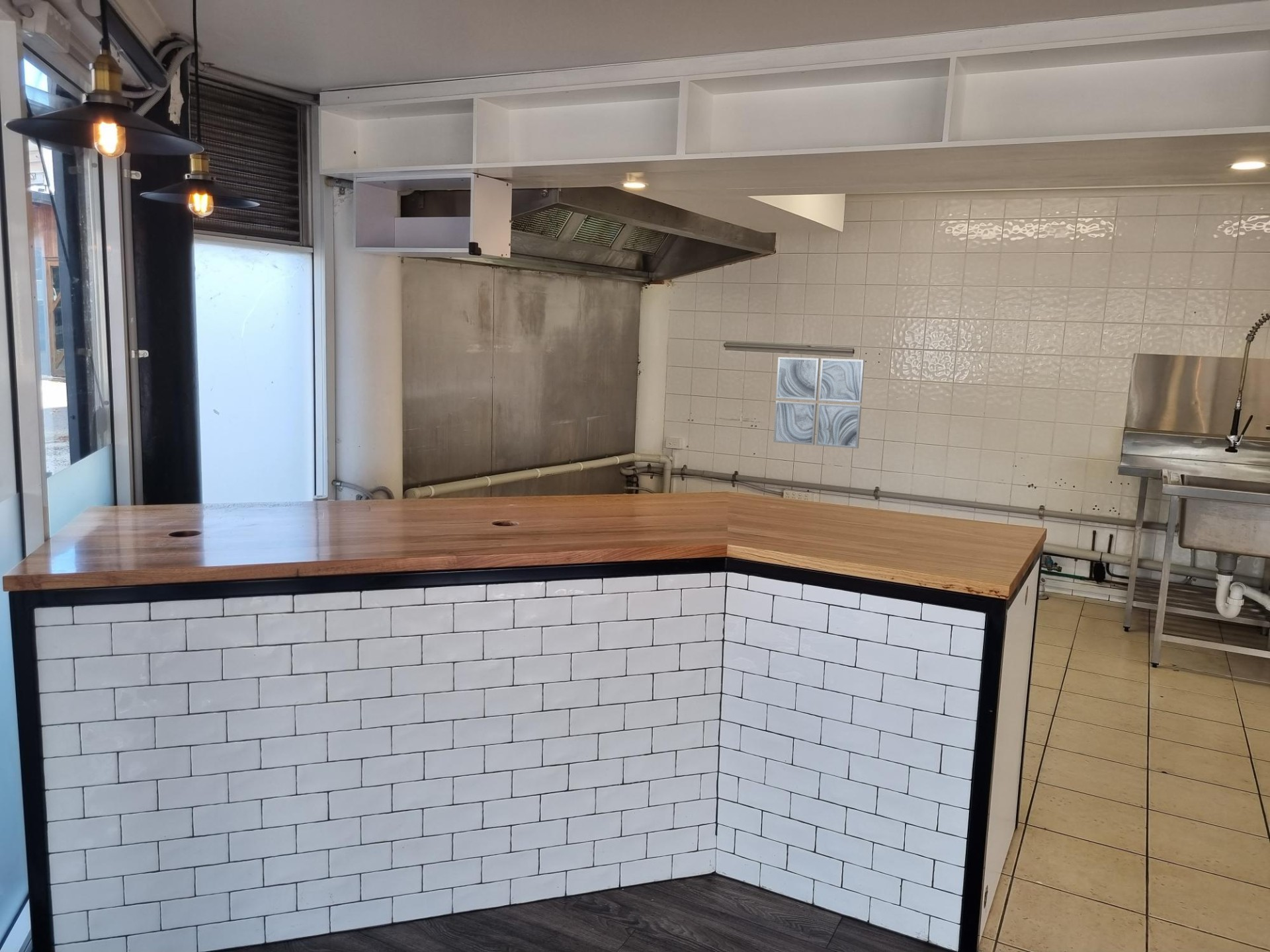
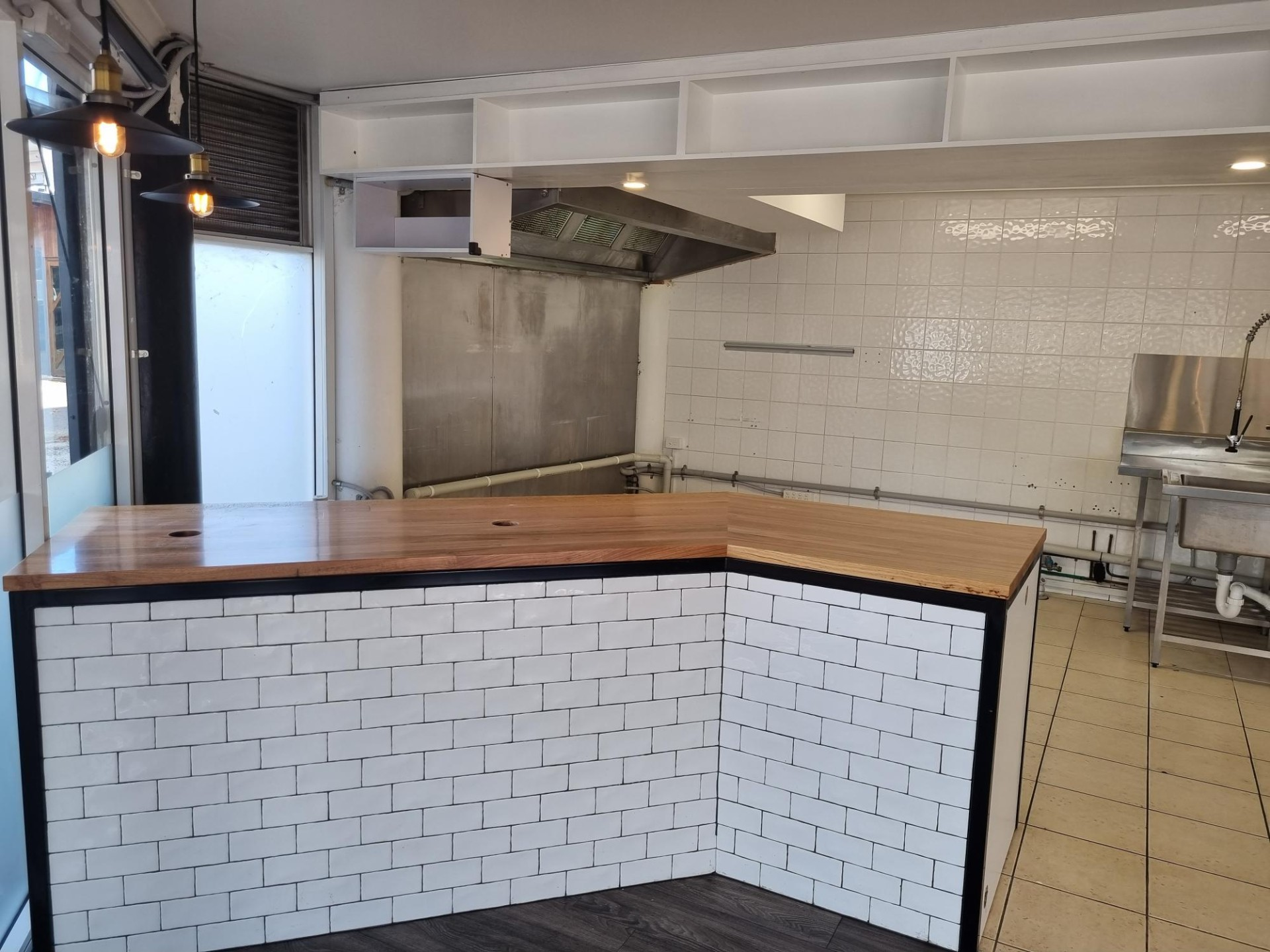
- wall art [773,356,865,450]
